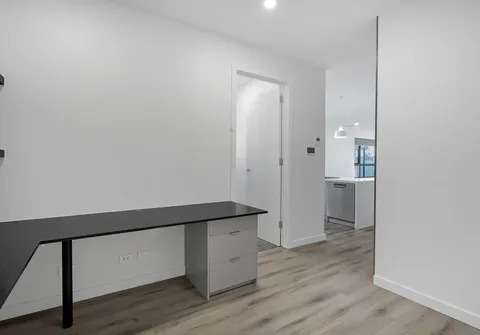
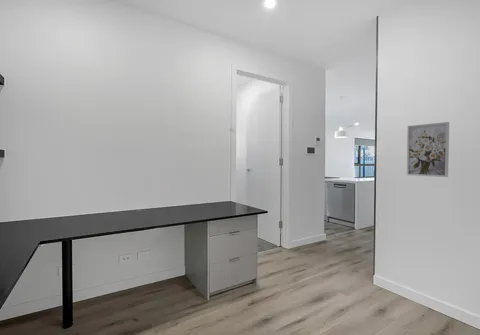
+ wall art [406,121,450,178]
